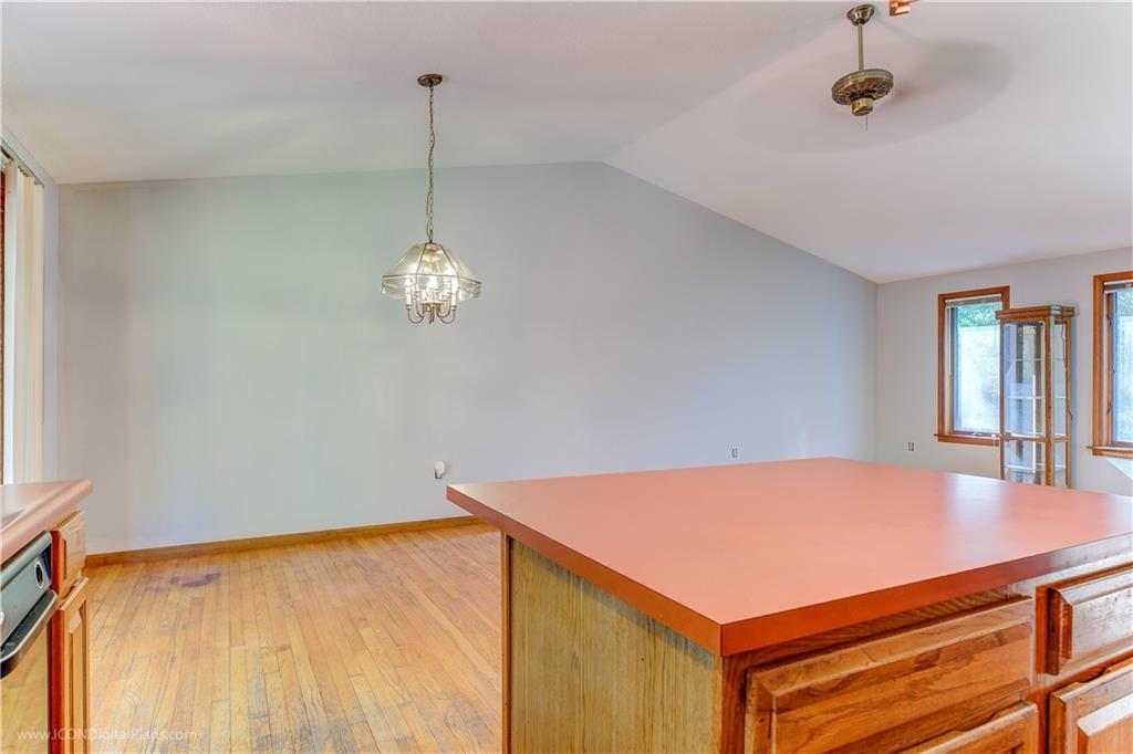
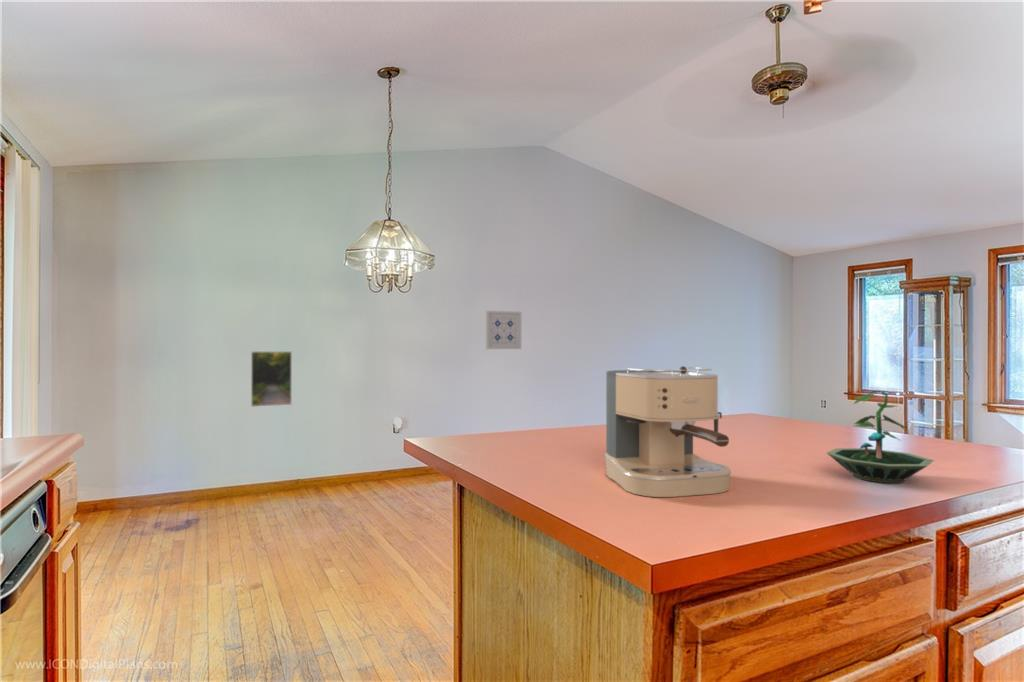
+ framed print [250,350,293,408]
+ coffee maker [604,365,733,498]
+ wall art [485,310,522,350]
+ terrarium [826,390,935,484]
